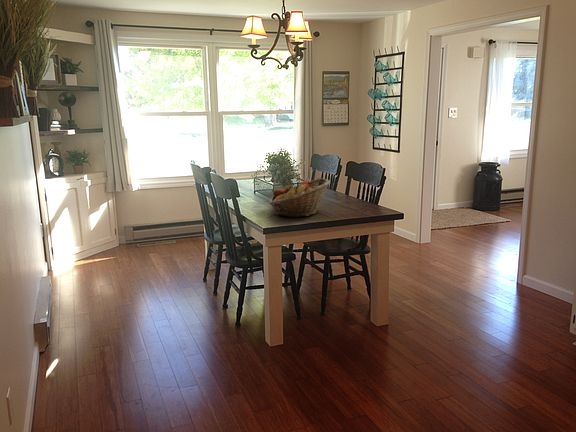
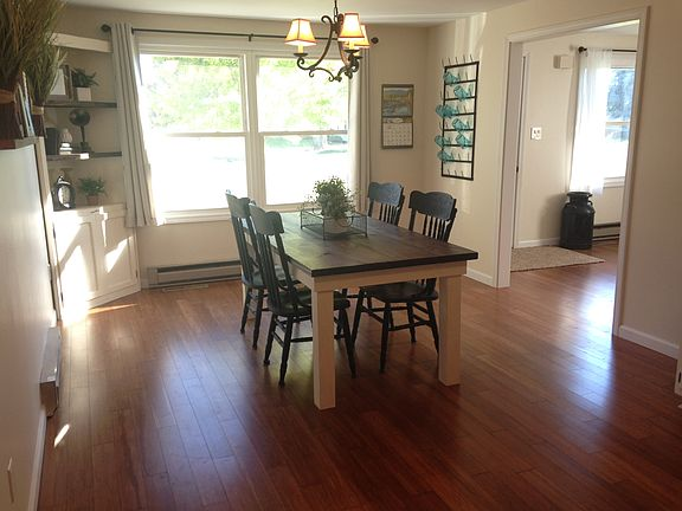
- fruit basket [268,177,332,218]
